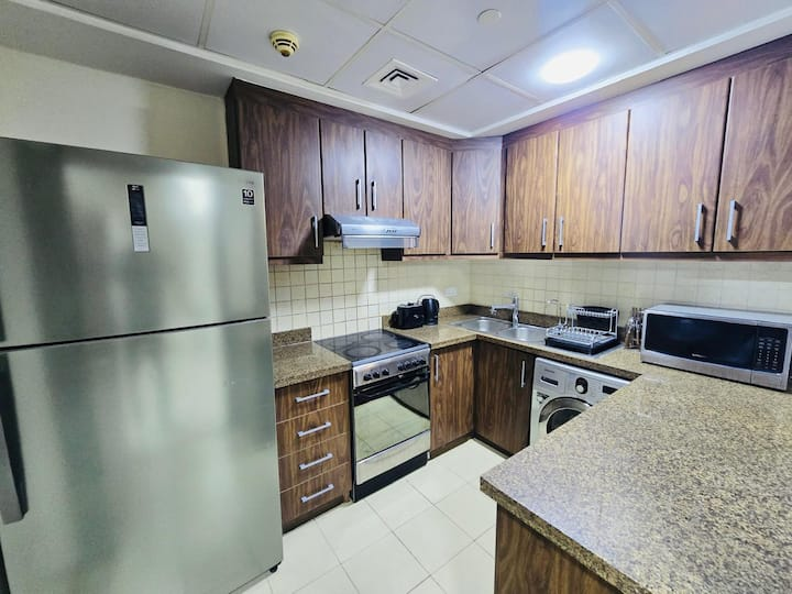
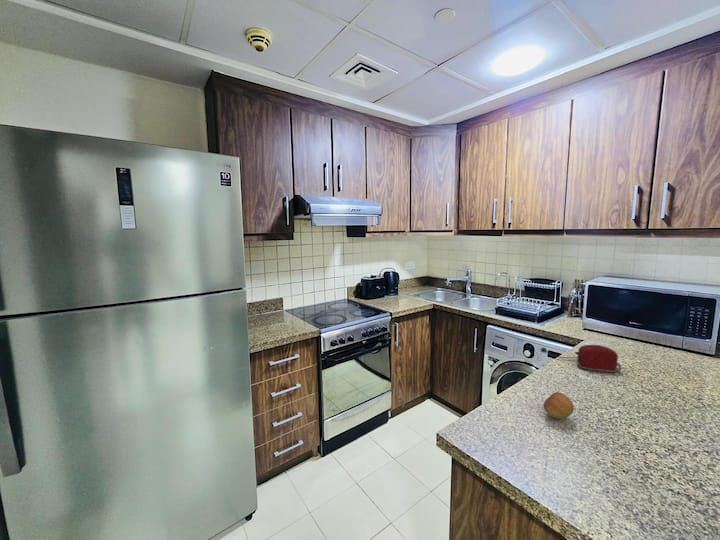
+ toaster [540,344,622,373]
+ fruit [542,391,575,420]
